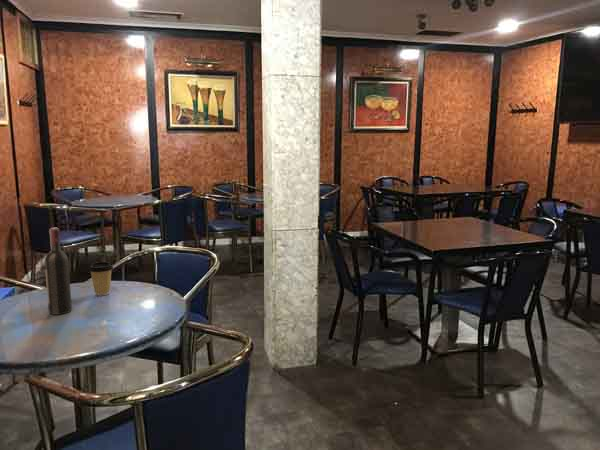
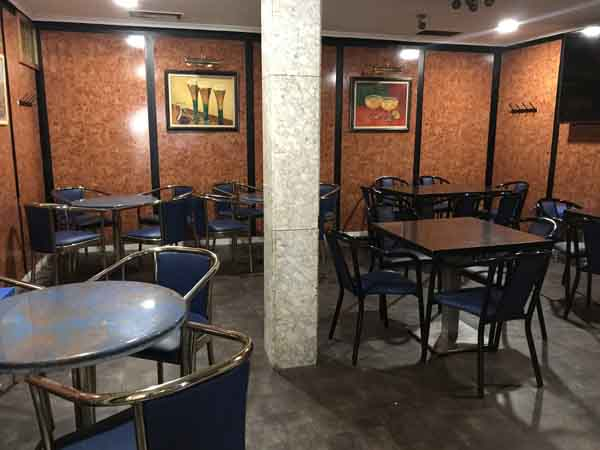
- wine bottle [44,227,73,316]
- coffee cup [88,261,114,296]
